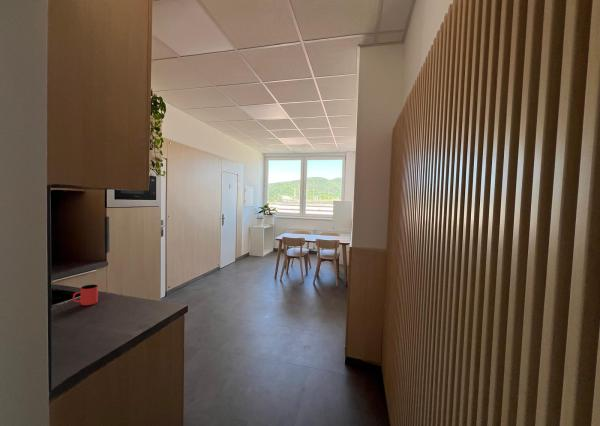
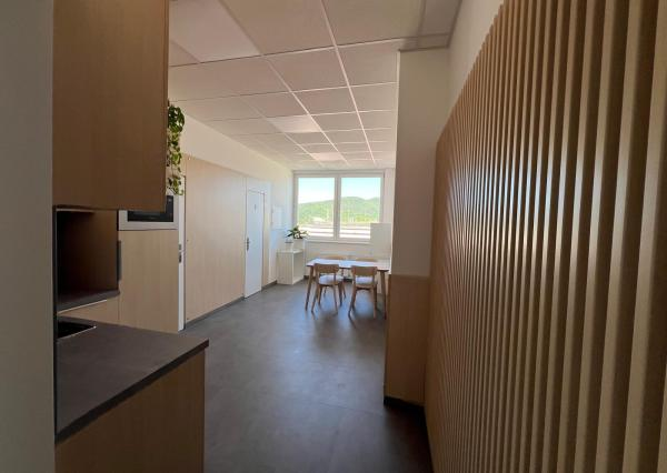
- cup [72,284,99,306]
